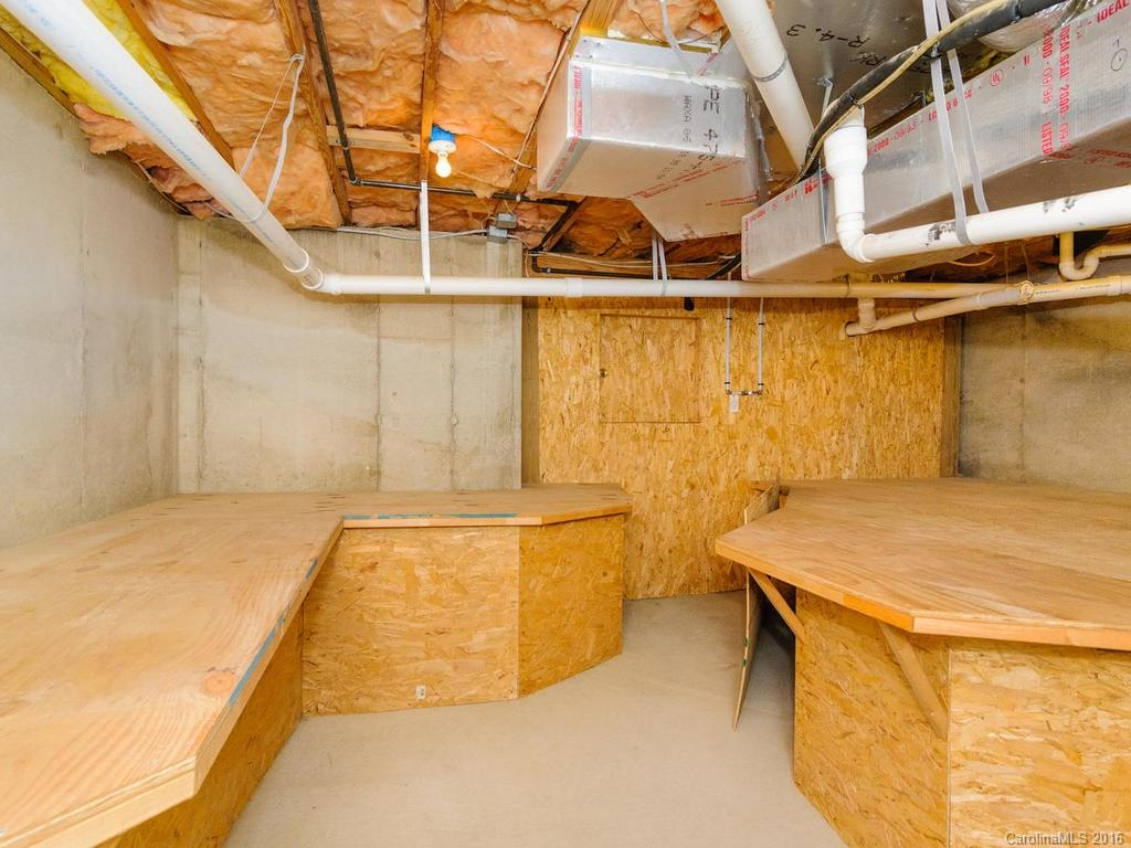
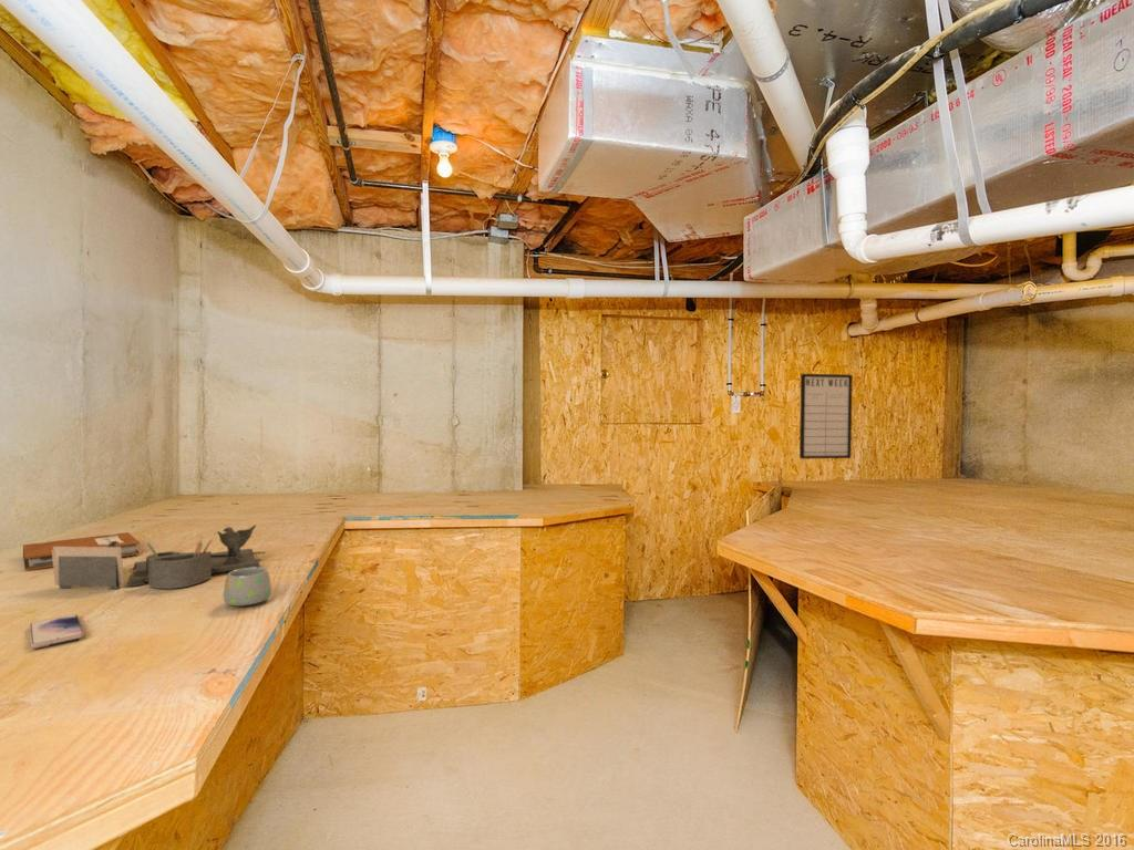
+ notebook [22,531,141,571]
+ mug [223,566,272,608]
+ smartphone [29,613,85,650]
+ writing board [798,373,854,459]
+ desk organizer [52,524,267,590]
